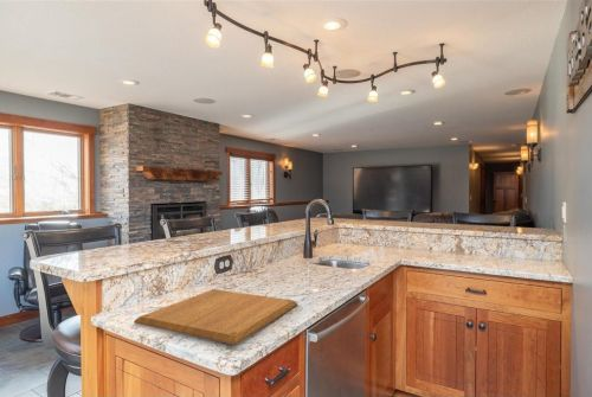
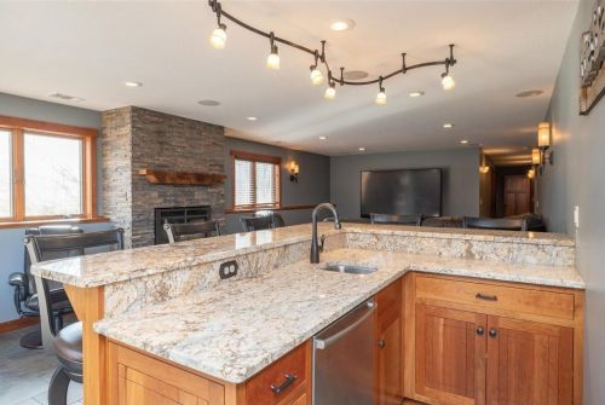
- chopping board [133,288,298,346]
